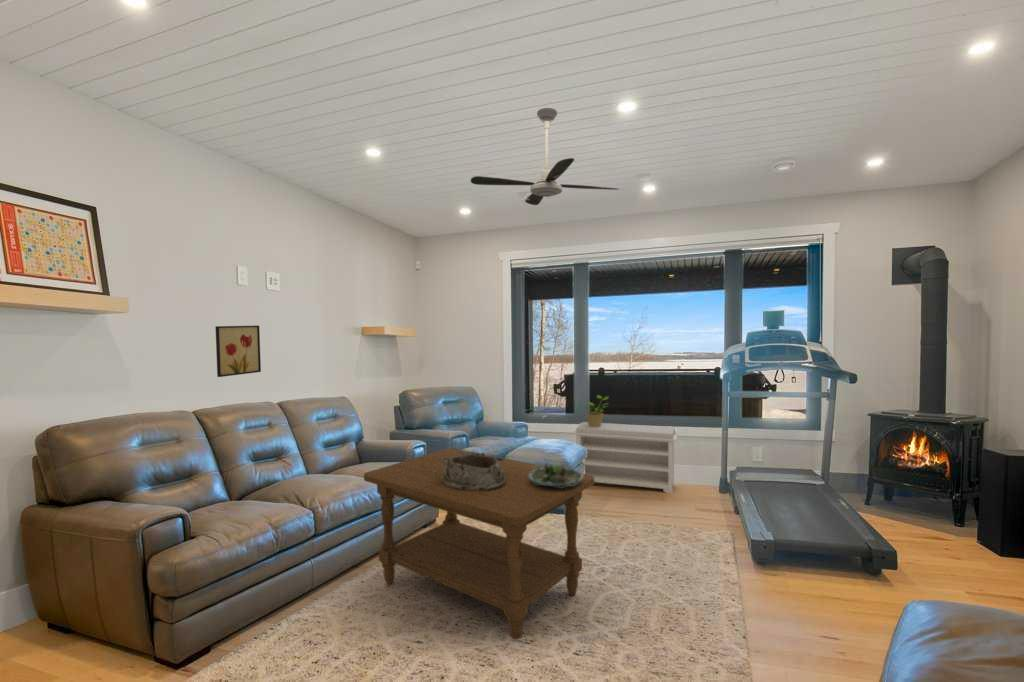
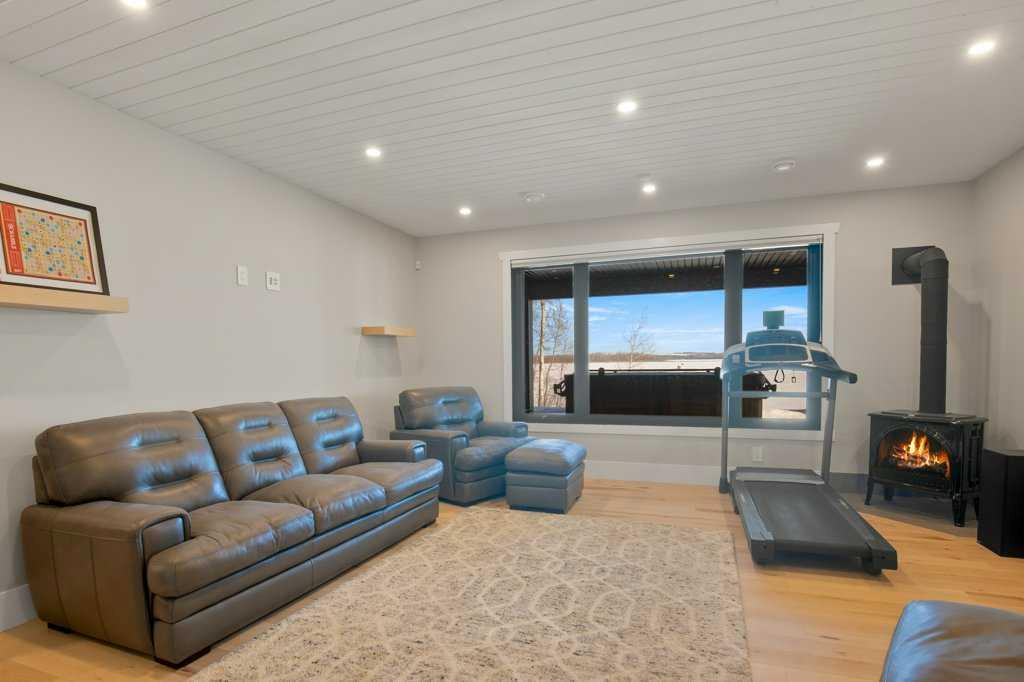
- coffee table [363,447,595,640]
- potted plant [584,394,610,427]
- wall art [215,325,262,378]
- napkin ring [441,450,506,491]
- ceiling fan [470,107,619,206]
- succulent planter [529,461,583,488]
- bench [572,421,679,494]
